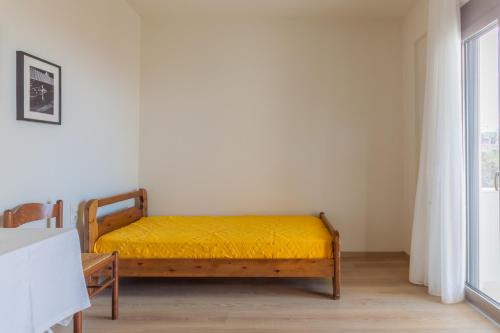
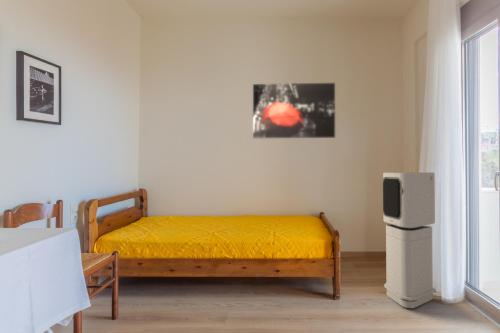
+ wall art [252,82,336,139]
+ air purifier [382,171,437,309]
